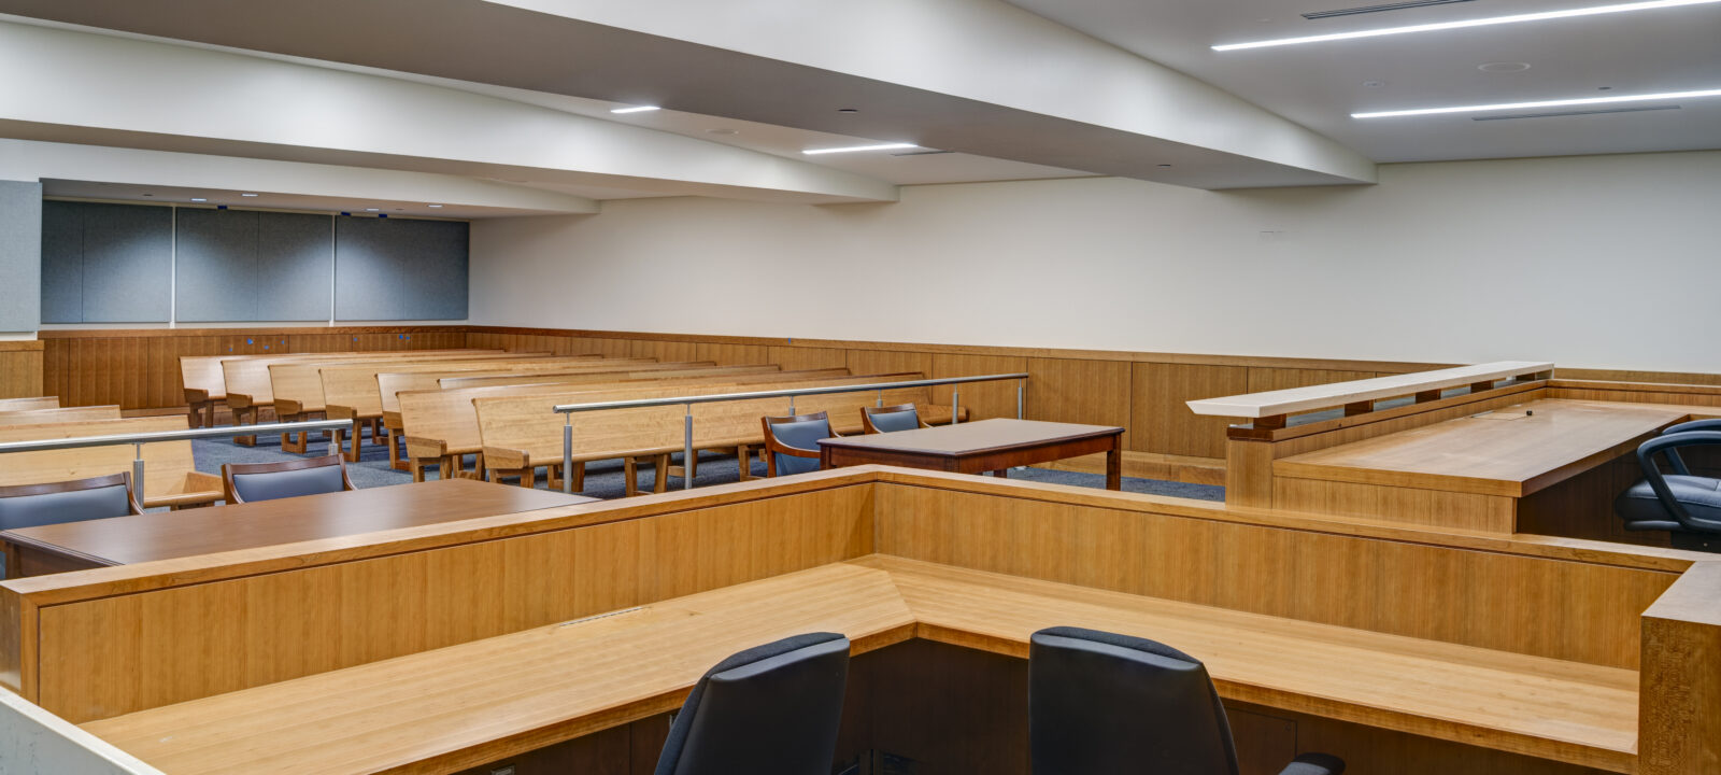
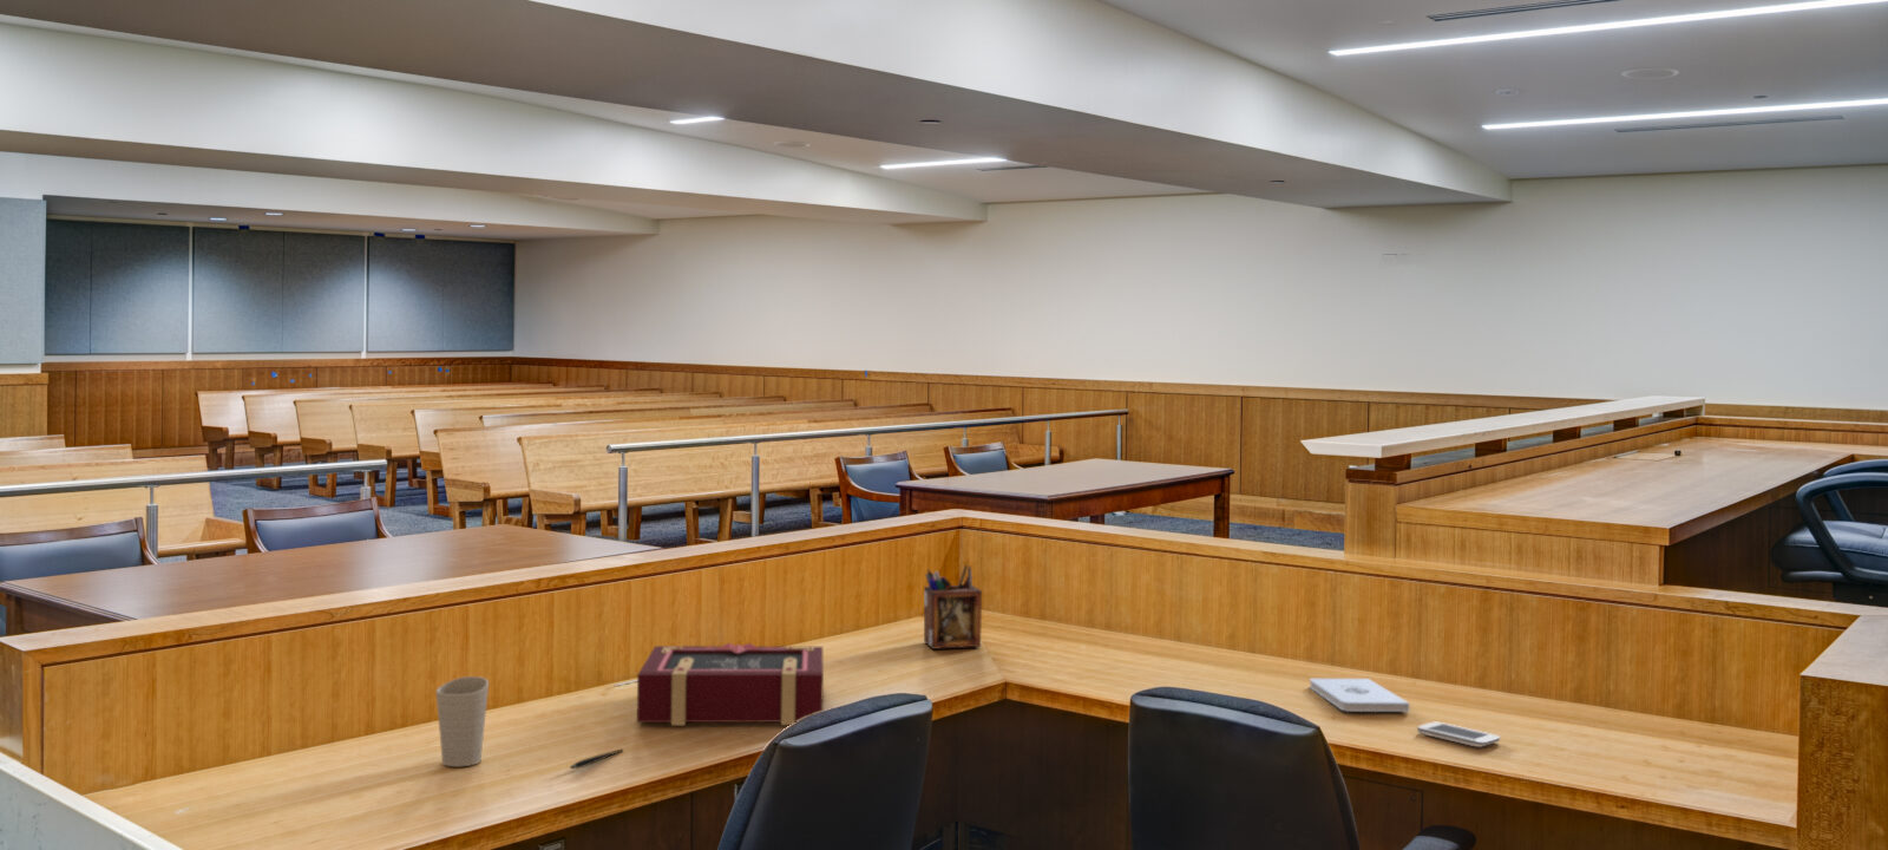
+ cup [435,675,490,767]
+ desk organizer [922,565,983,650]
+ book [636,642,825,726]
+ notepad [1309,678,1410,713]
+ pen [568,749,624,769]
+ smartphone [1416,721,1501,749]
